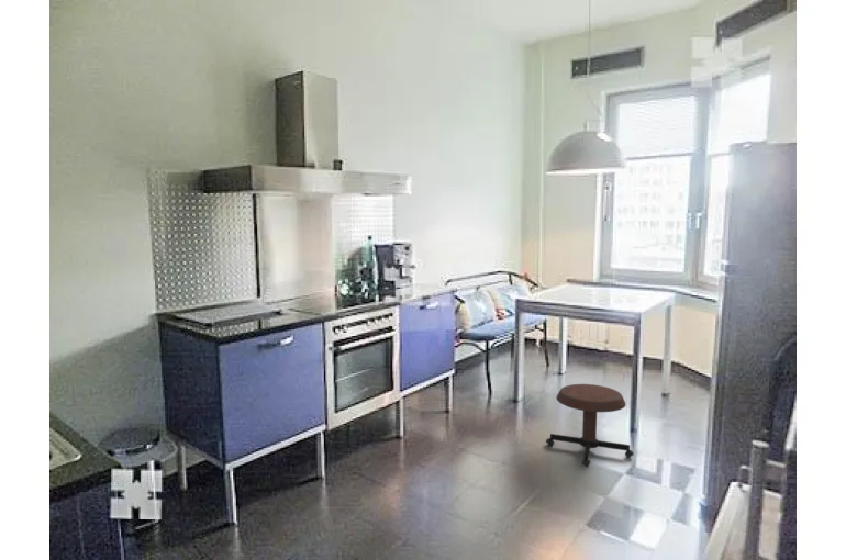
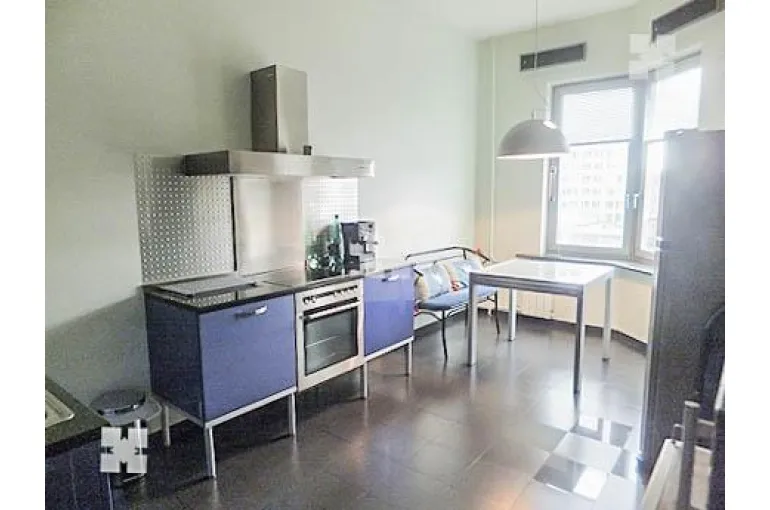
- stool [545,383,635,468]
